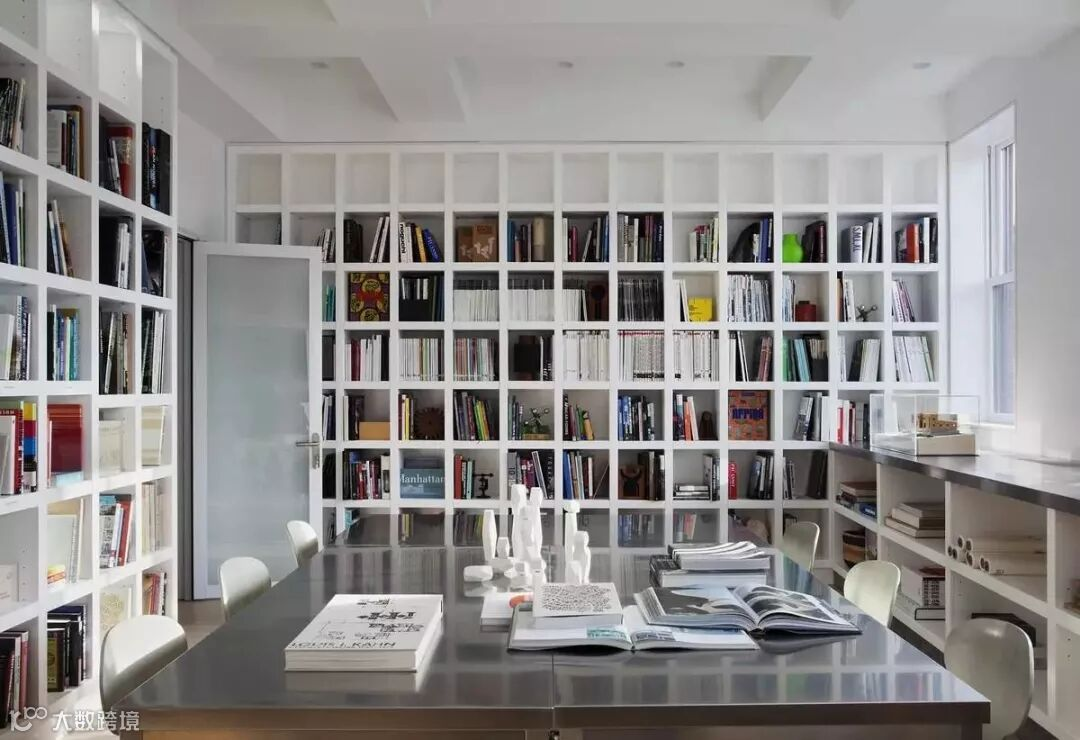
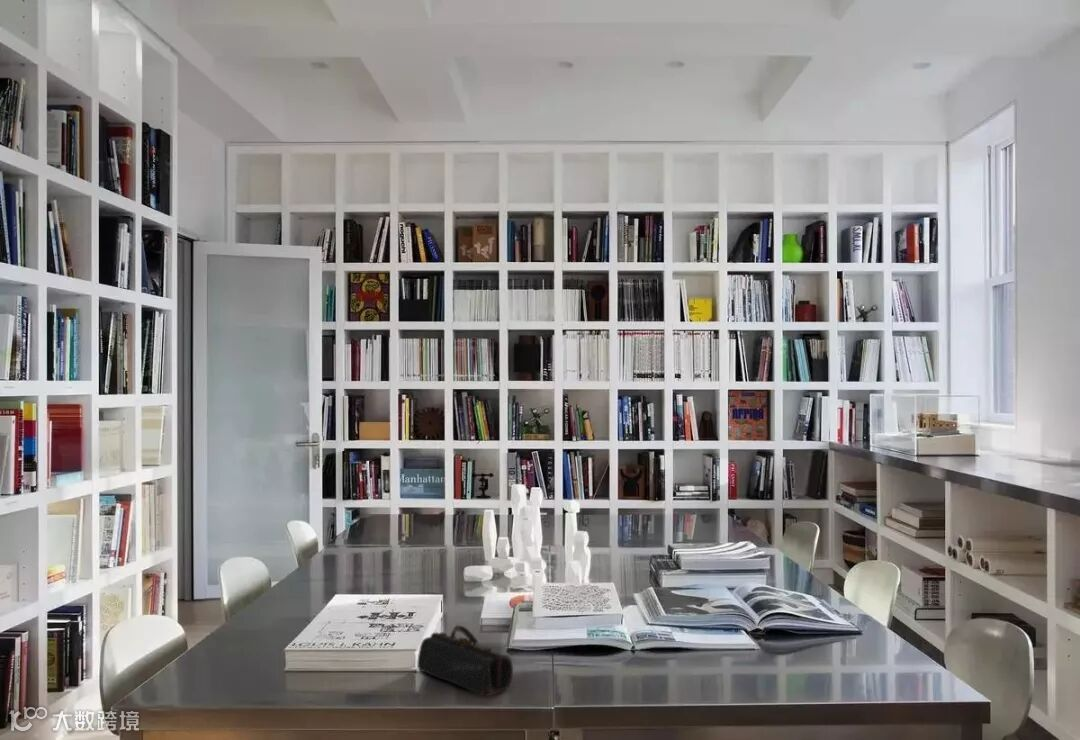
+ pencil case [416,624,514,697]
